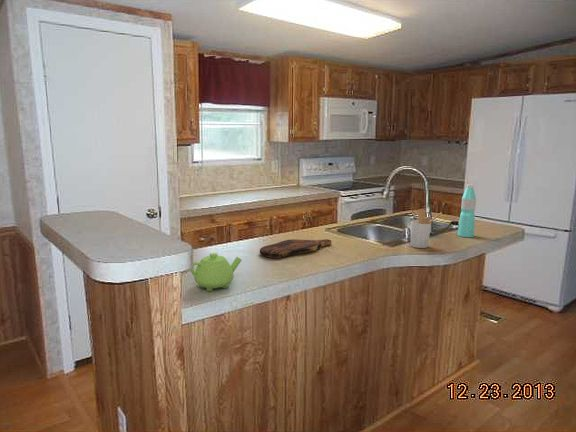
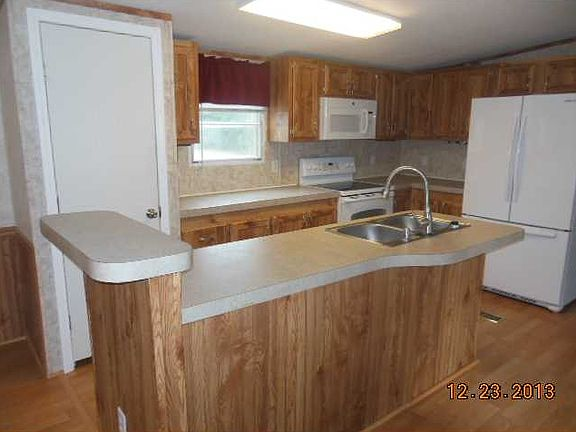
- cutting board [259,238,333,259]
- teapot [189,252,242,292]
- utensil holder [410,208,443,249]
- water bottle [457,183,477,238]
